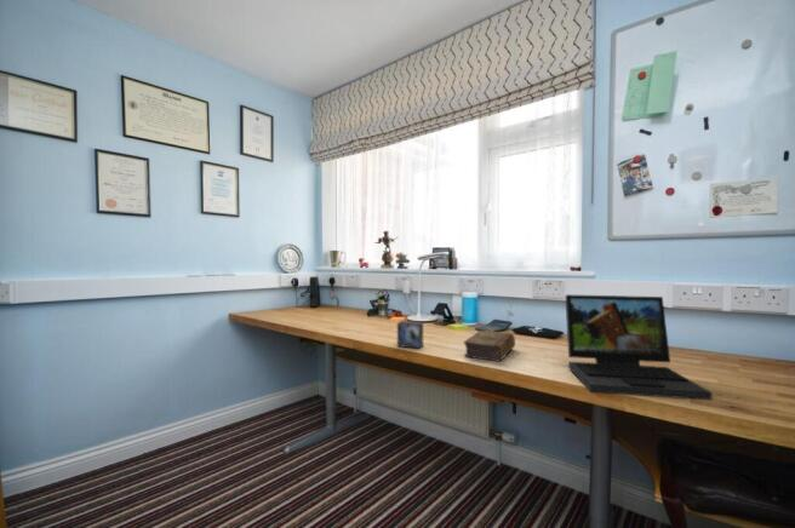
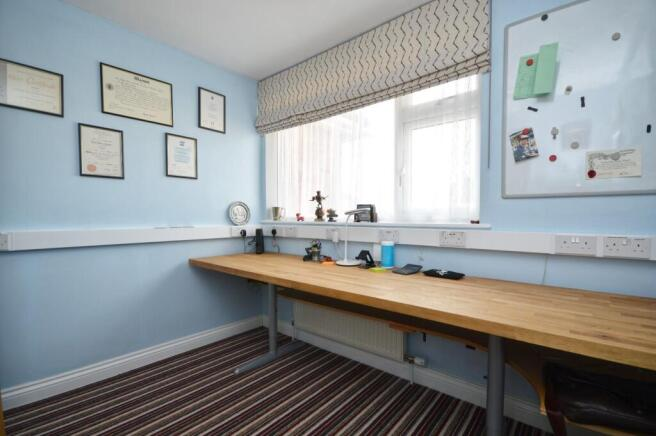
- book [462,329,516,363]
- small box [396,320,424,350]
- laptop [564,293,713,401]
